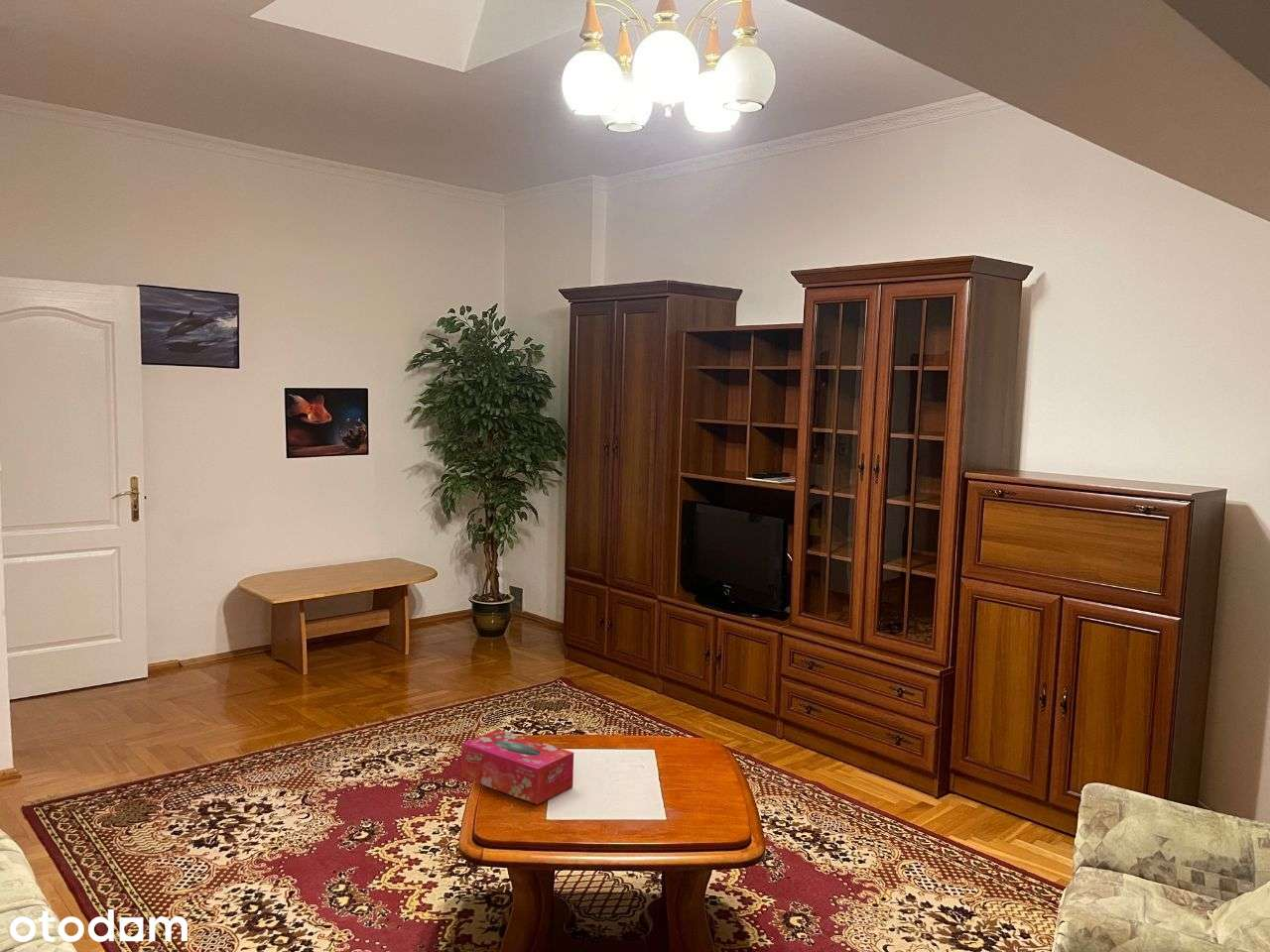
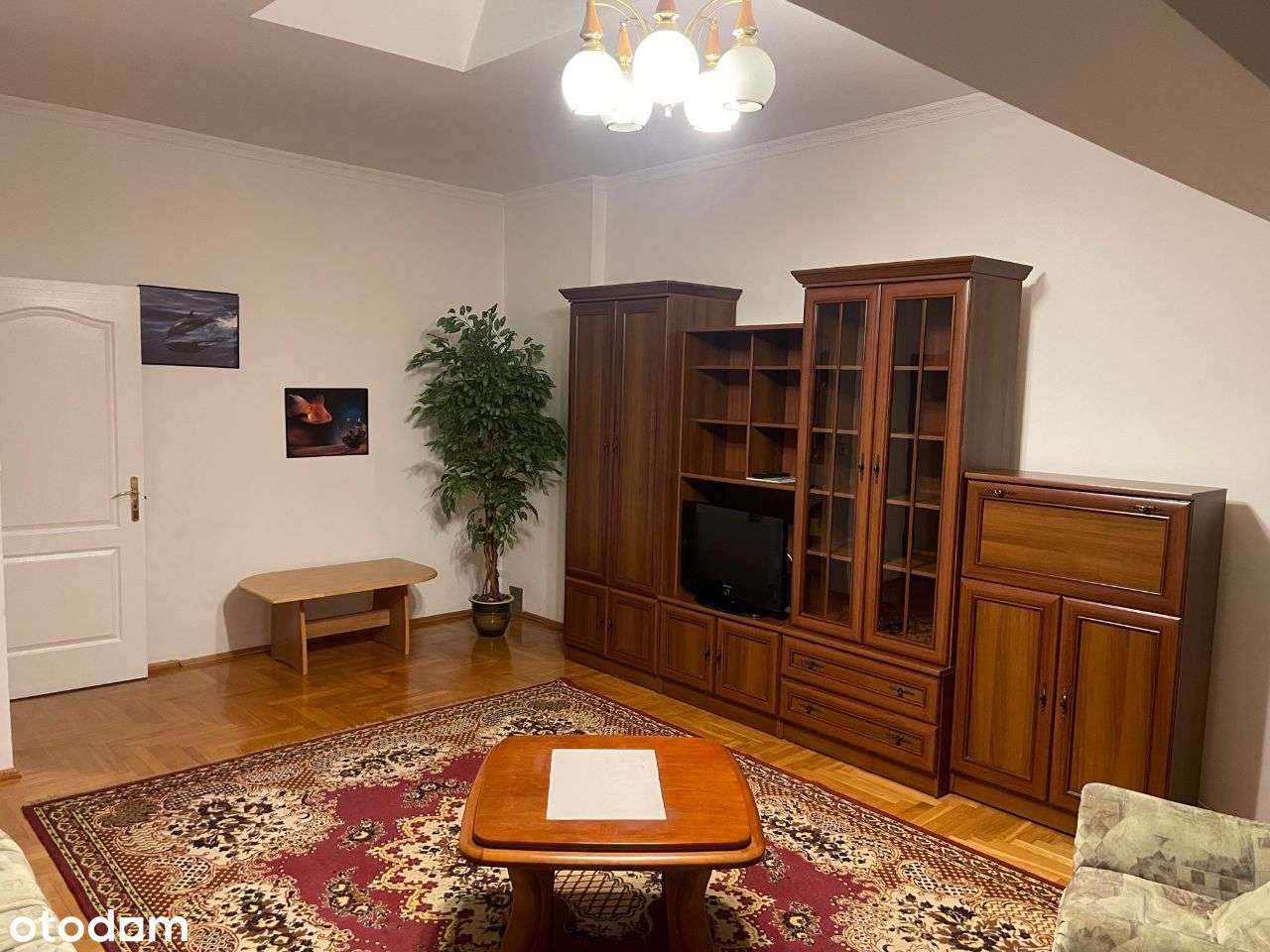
- tissue box [460,728,574,805]
